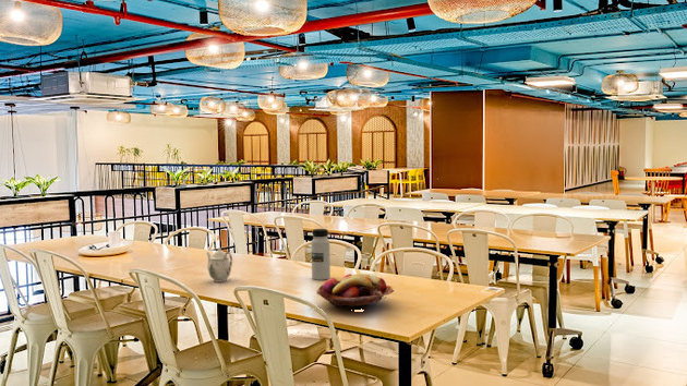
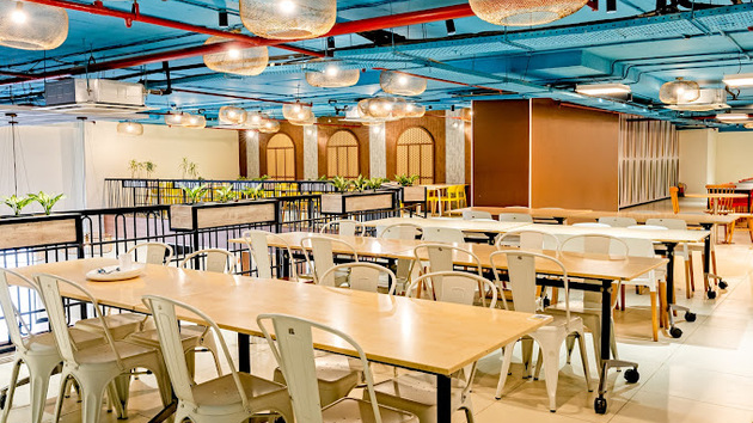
- water bottle [310,228,332,281]
- fruit basket [315,273,395,310]
- teapot [205,246,233,284]
